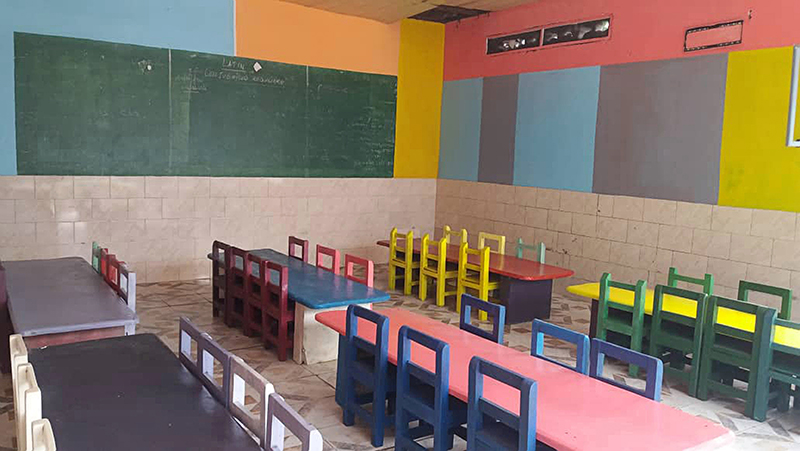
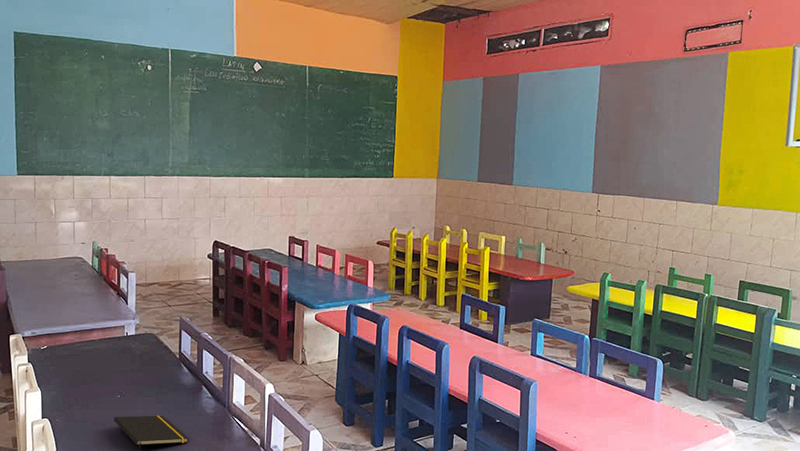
+ notepad [113,415,189,451]
